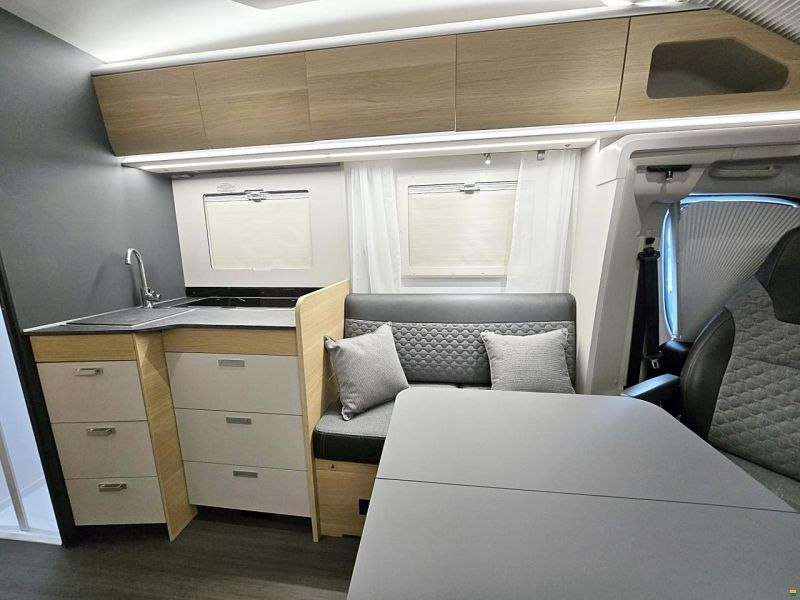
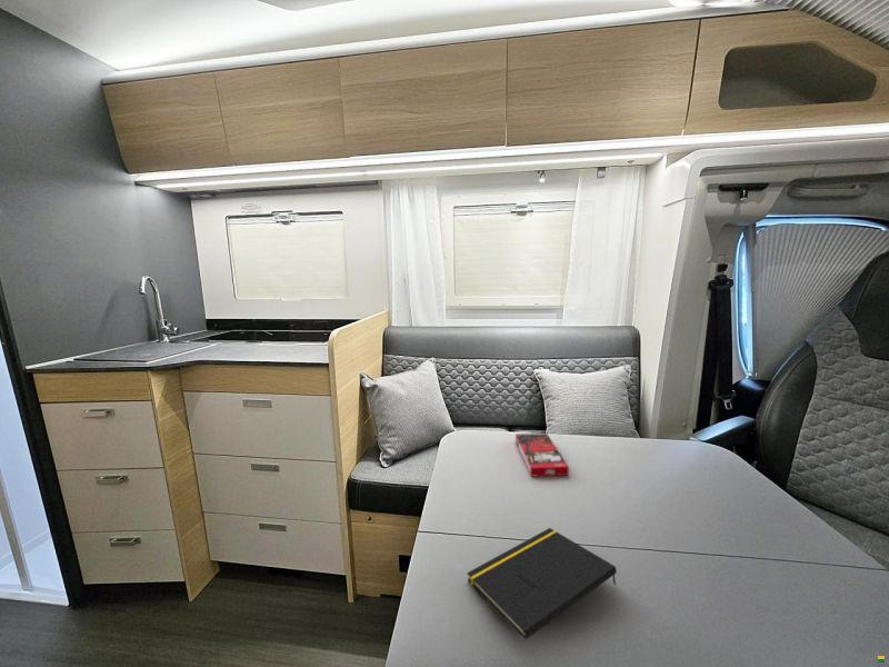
+ snack box [515,432,570,478]
+ notepad [466,527,618,640]
